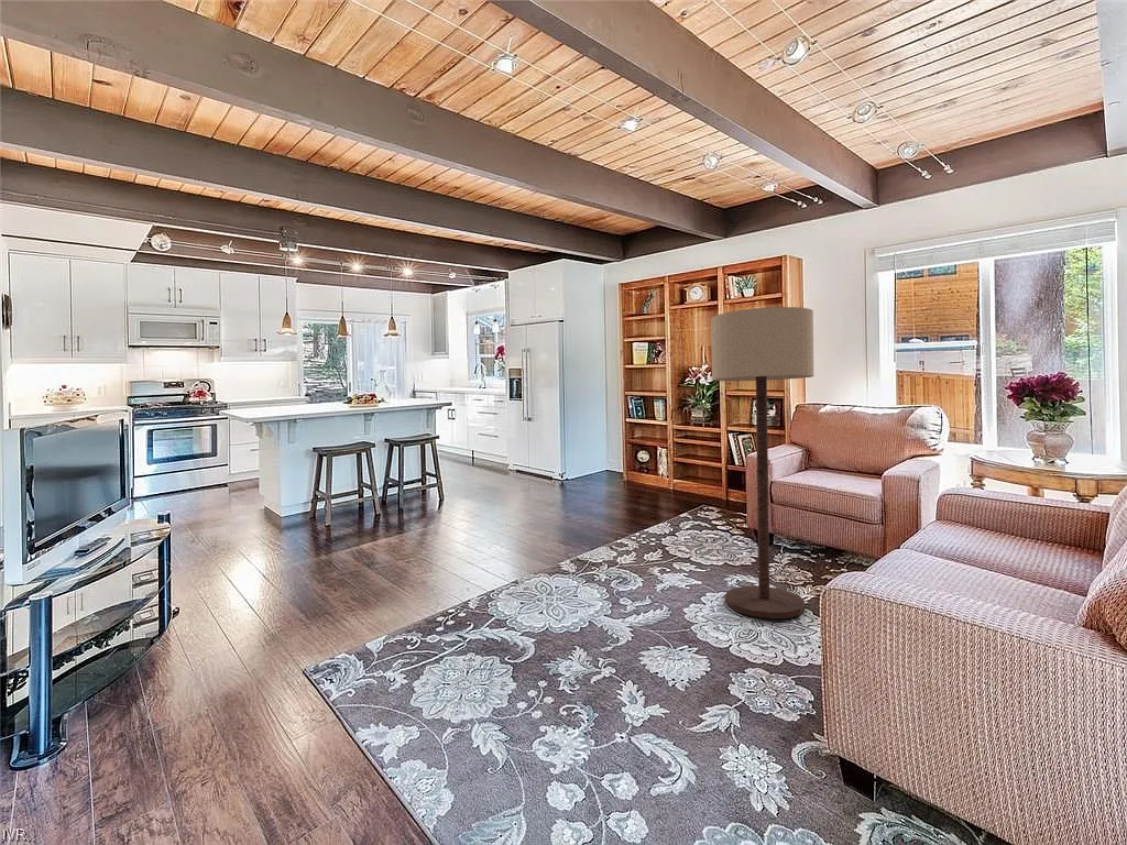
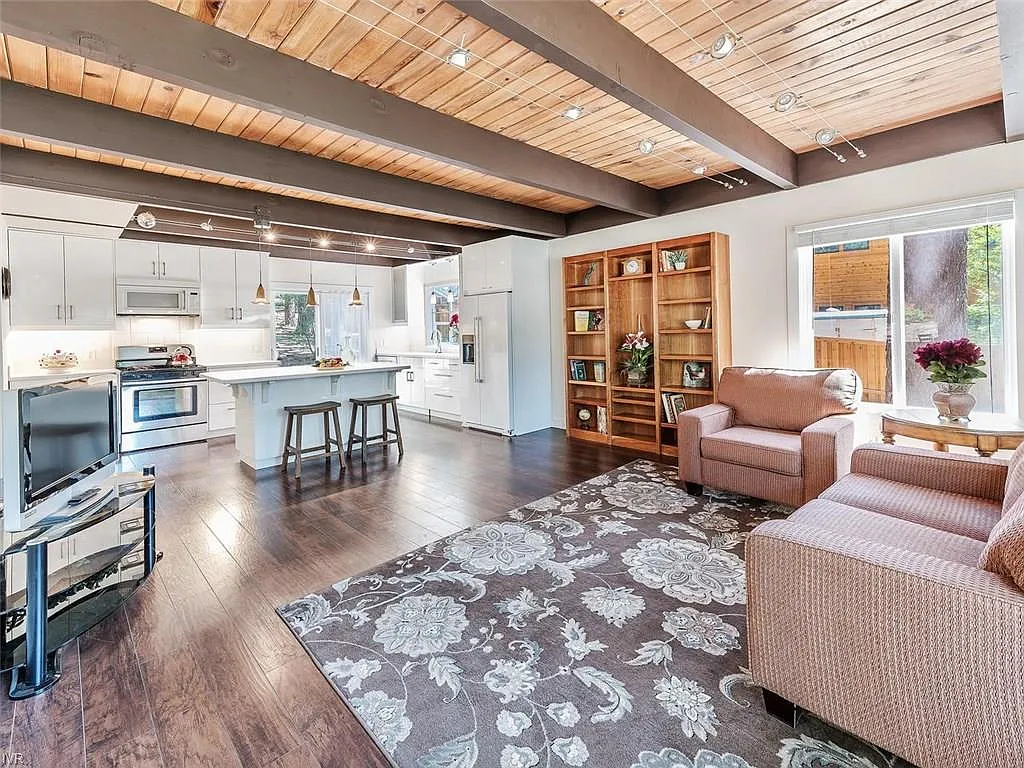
- floor lamp [710,306,814,619]
